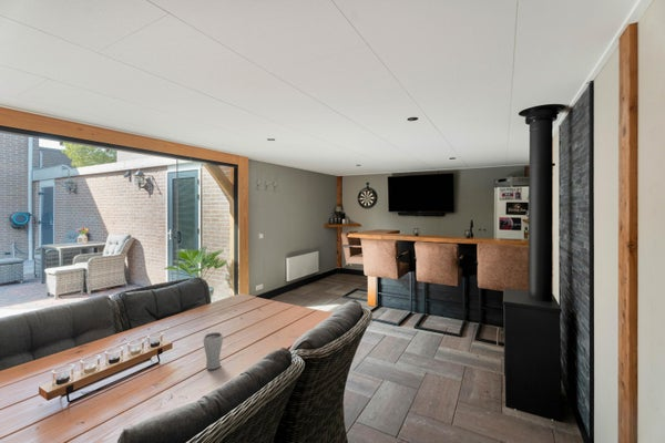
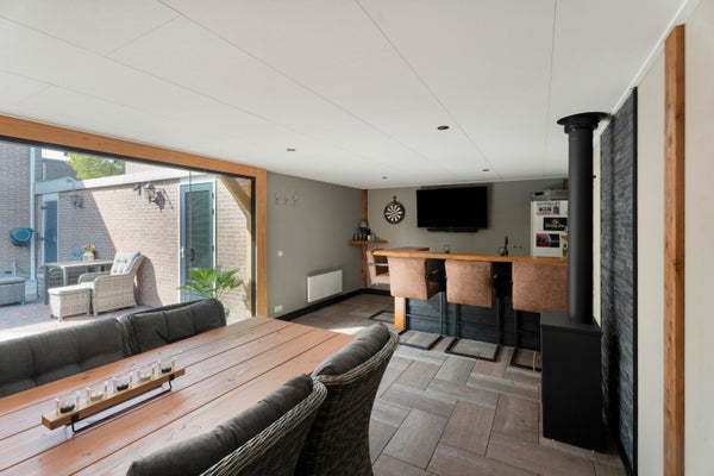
- drinking glass [203,331,224,370]
